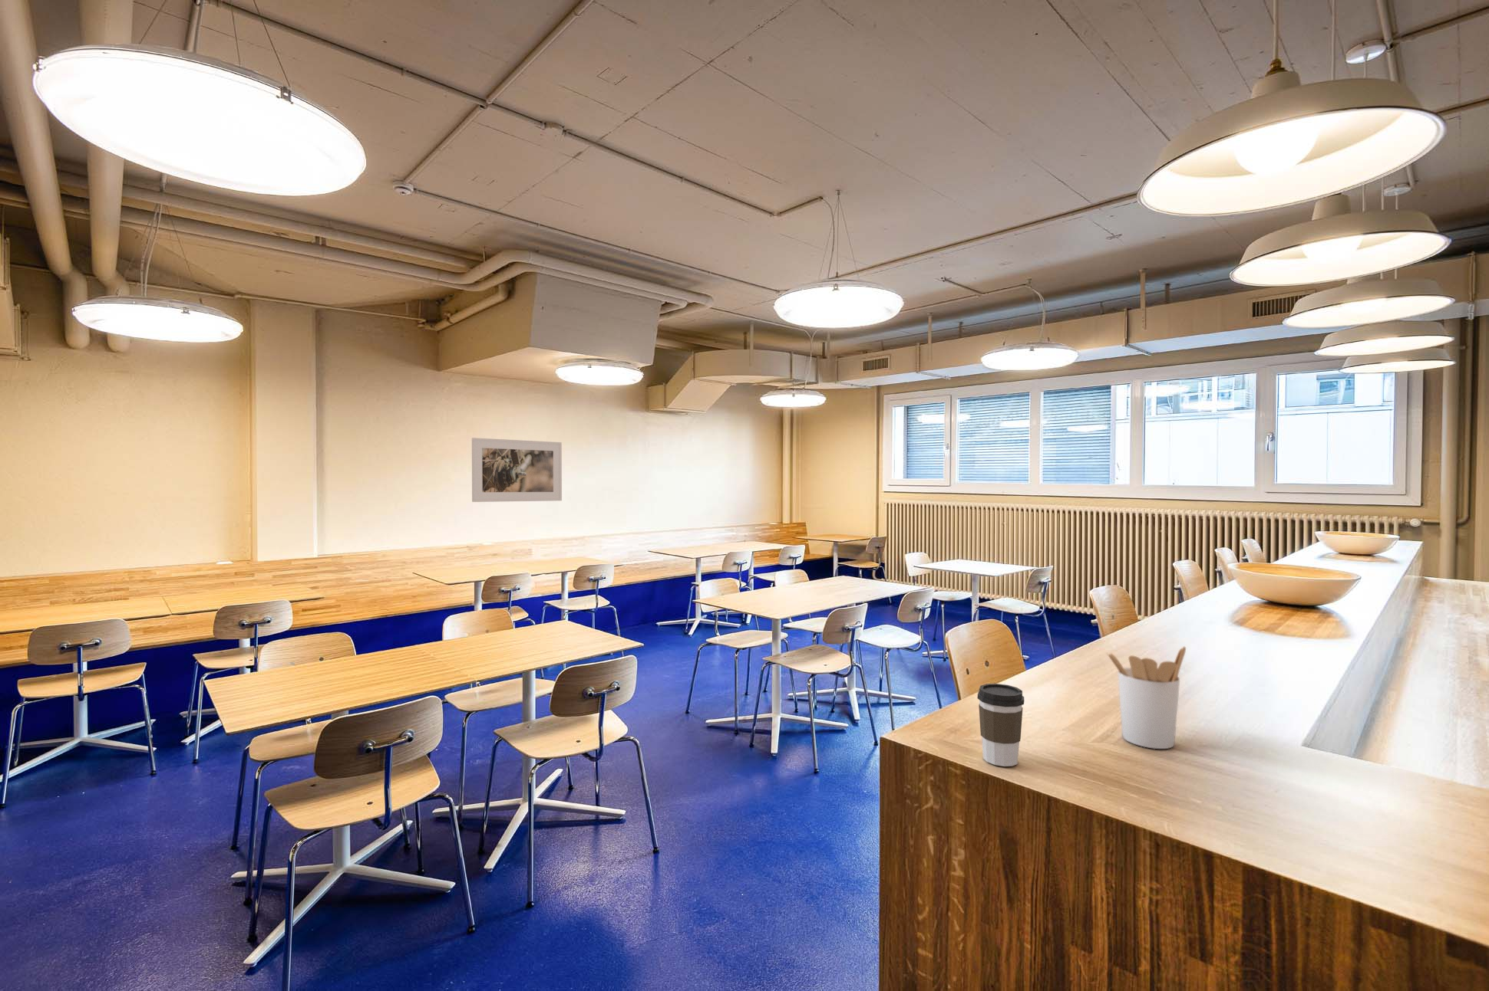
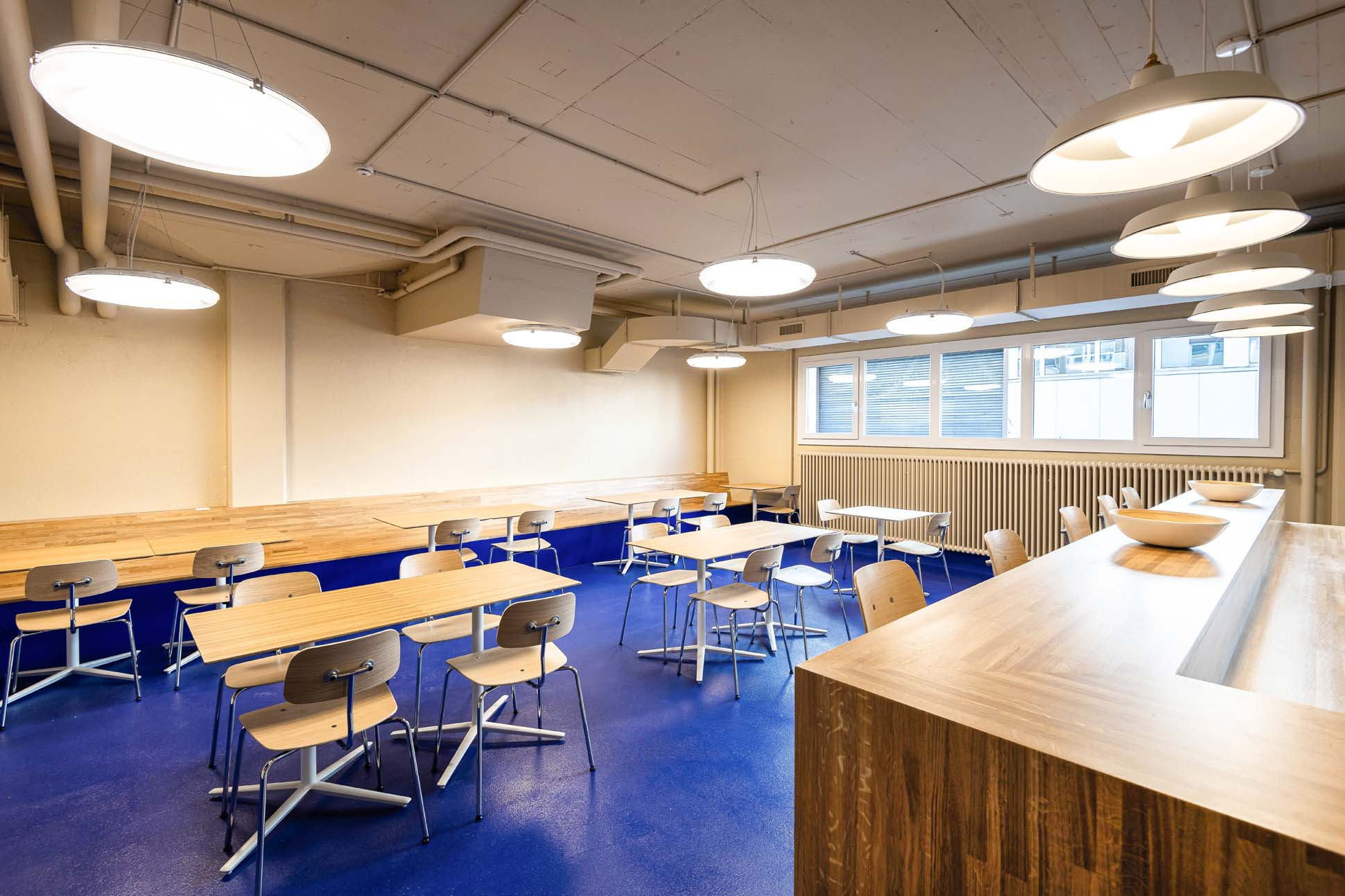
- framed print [472,437,562,503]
- utensil holder [1106,645,1187,750]
- coffee cup [978,682,1025,768]
